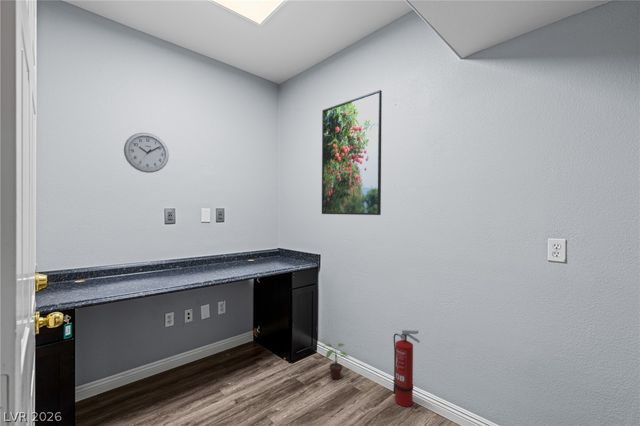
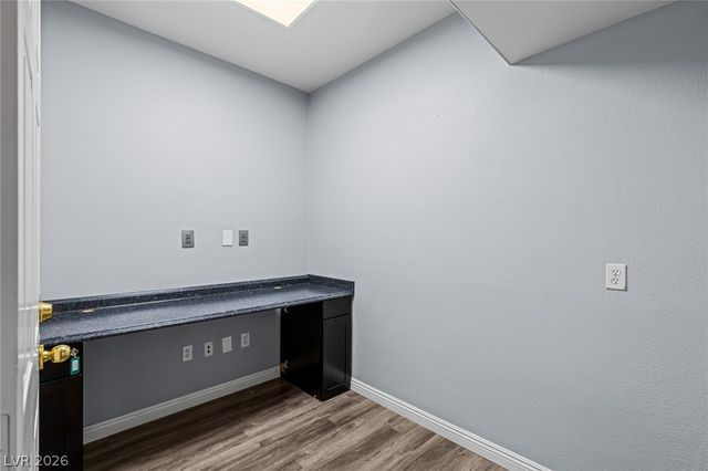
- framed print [321,89,383,216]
- potted plant [322,342,349,380]
- wall clock [123,132,170,174]
- fire extinguisher [392,329,421,408]
